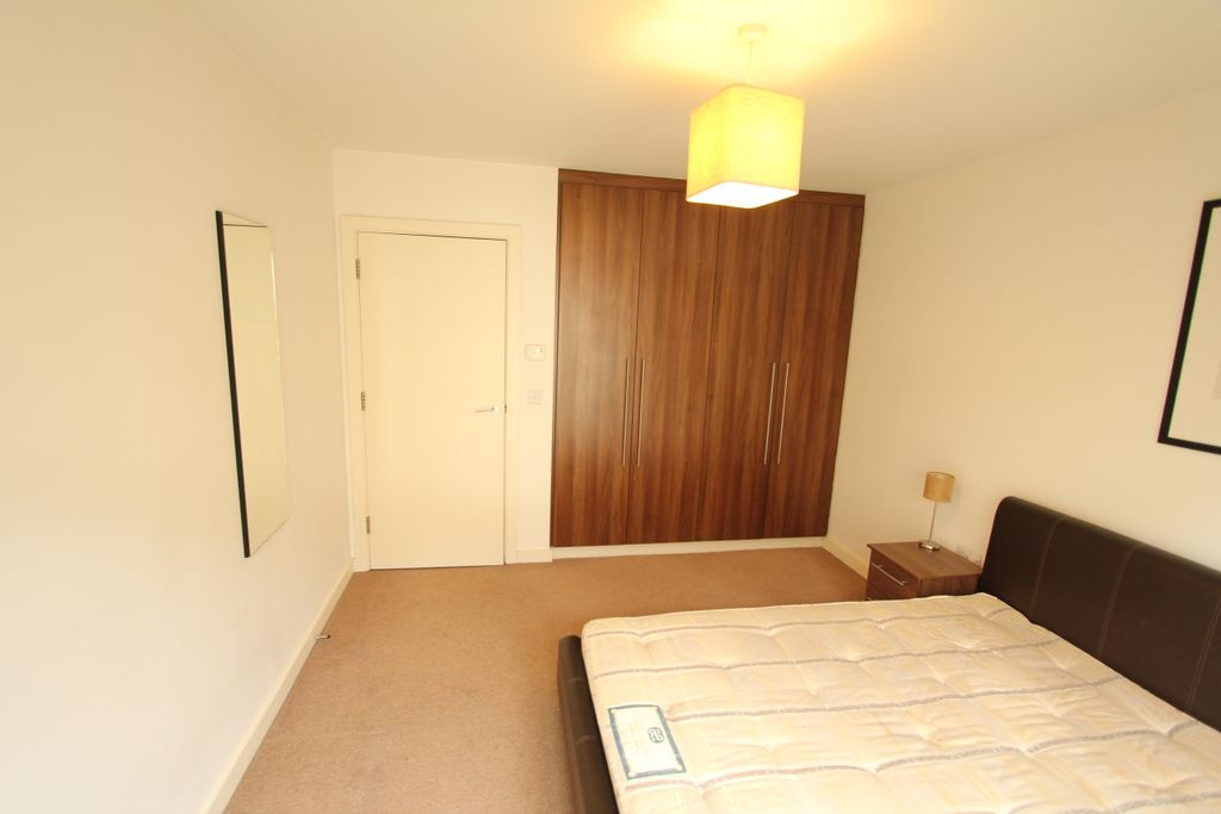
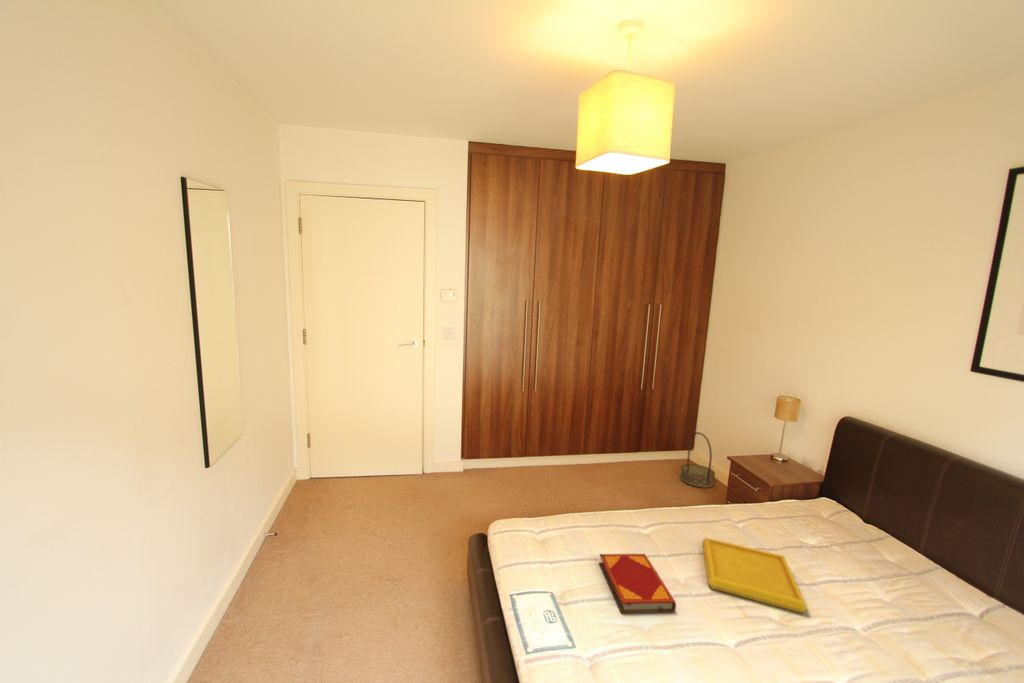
+ hardback book [598,553,677,614]
+ serving tray [701,537,809,614]
+ basket [679,431,716,489]
